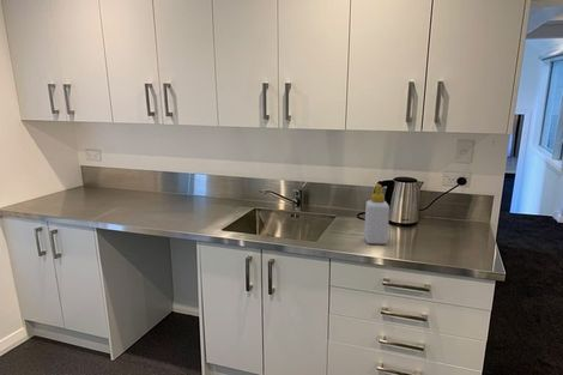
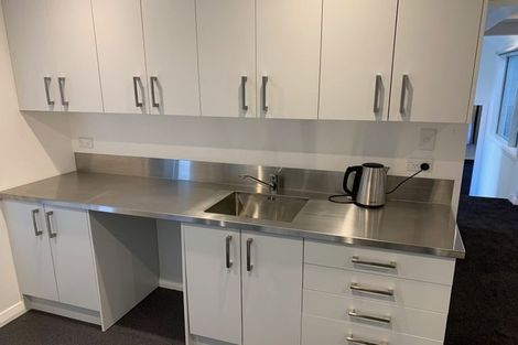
- soap bottle [363,182,391,246]
